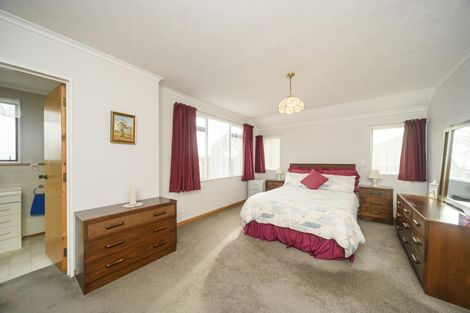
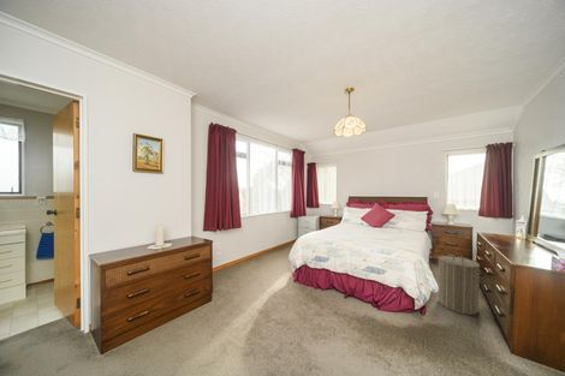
+ laundry hamper [436,252,482,316]
